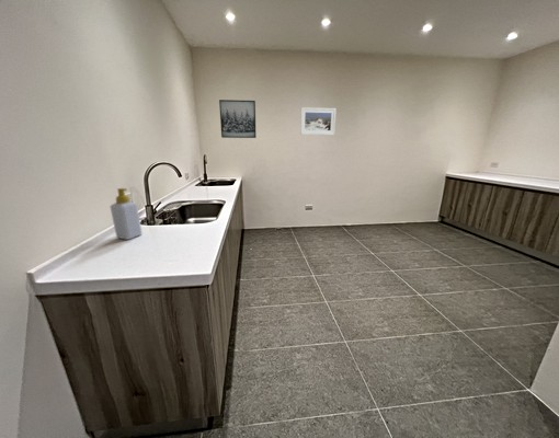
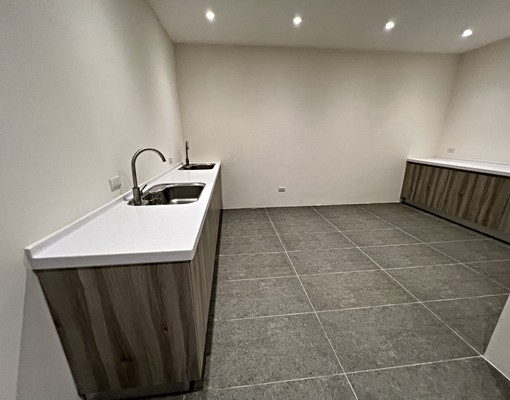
- soap bottle [110,187,144,241]
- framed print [299,106,338,136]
- wall art [218,99,258,139]
